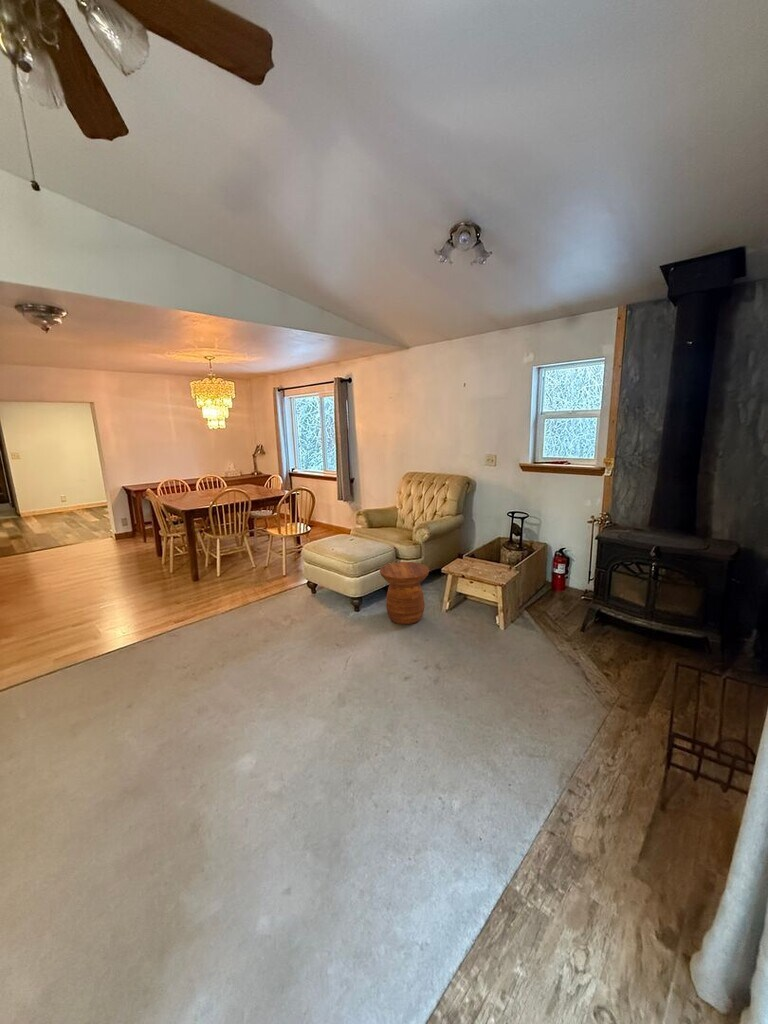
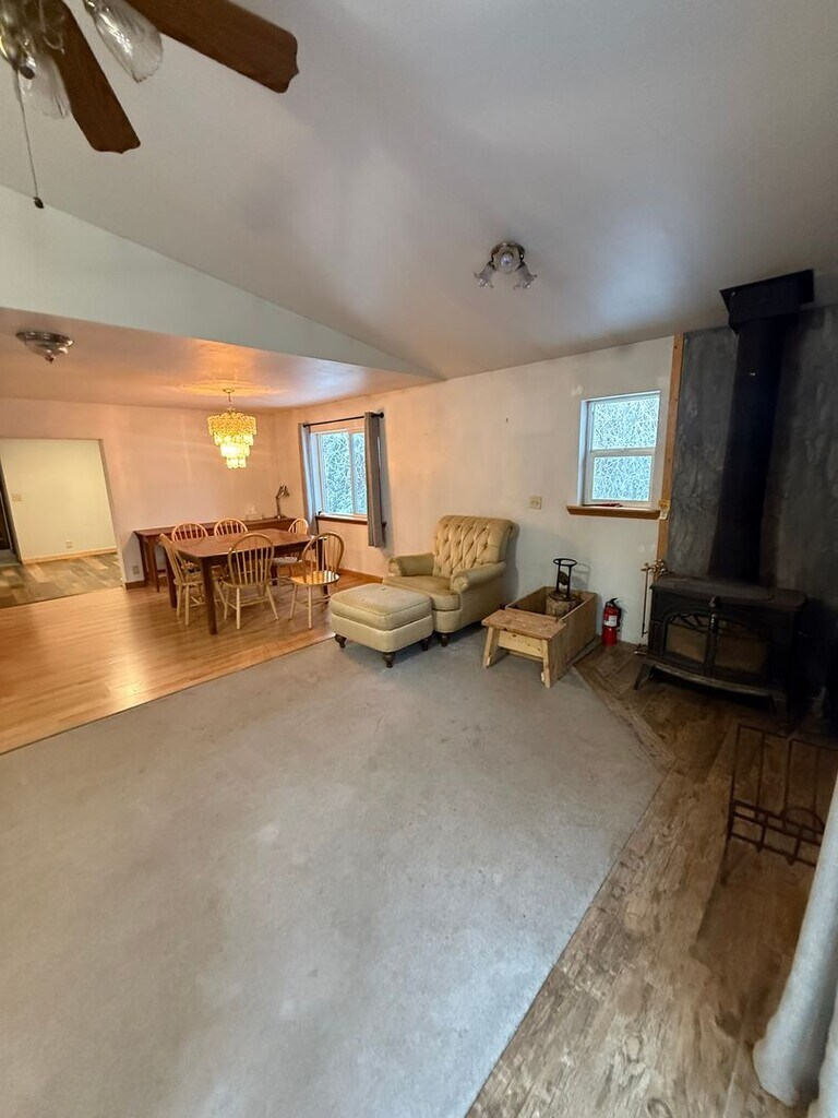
- side table [379,561,430,625]
